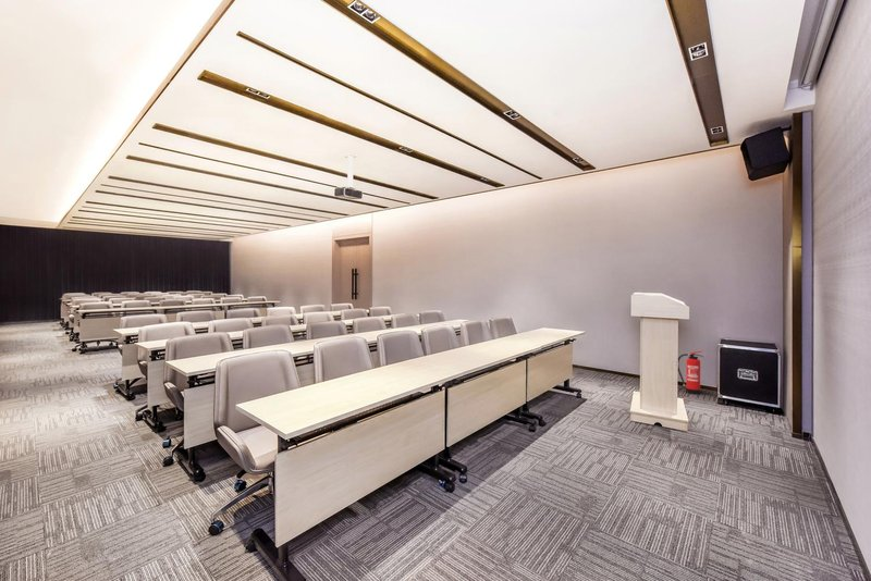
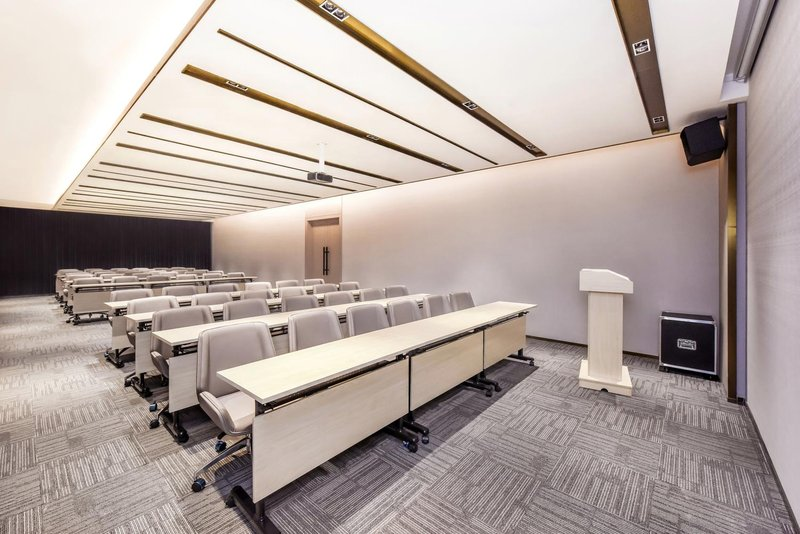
- fire extinguisher [677,350,704,395]
